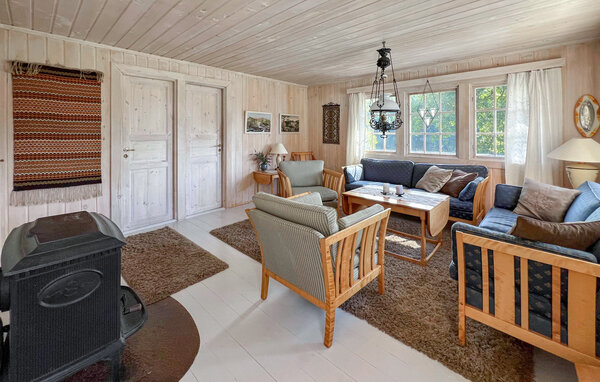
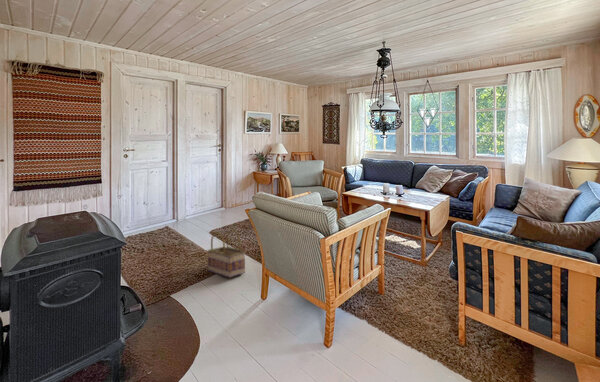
+ basket [206,228,246,279]
